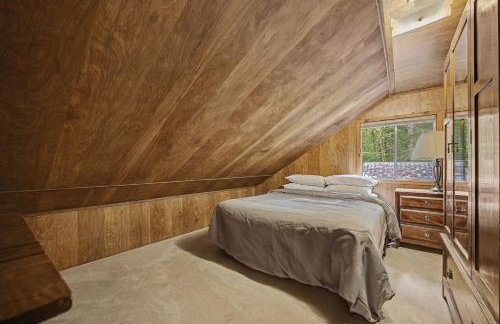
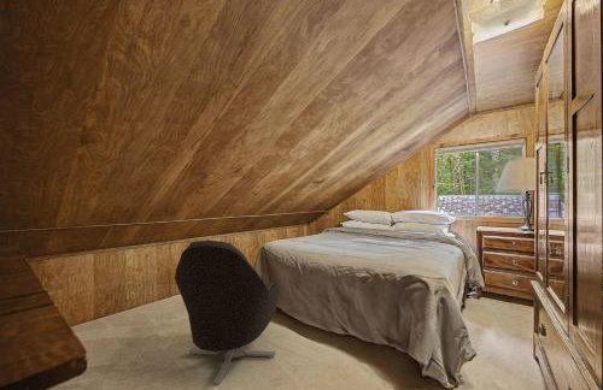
+ armchair [174,238,280,385]
